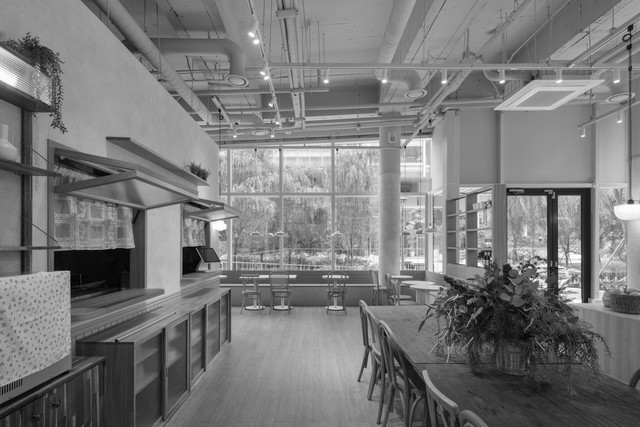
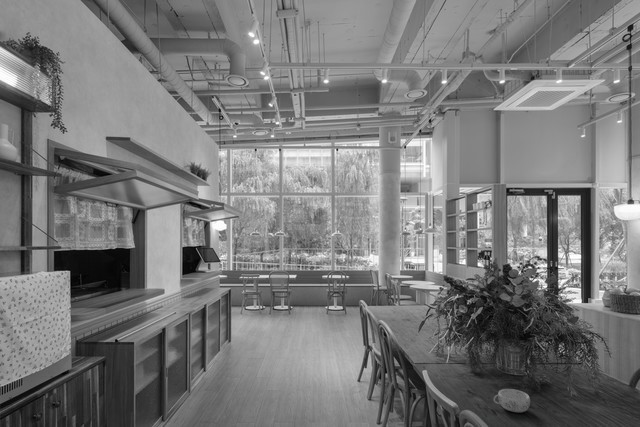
+ decorative bowl [493,388,531,413]
